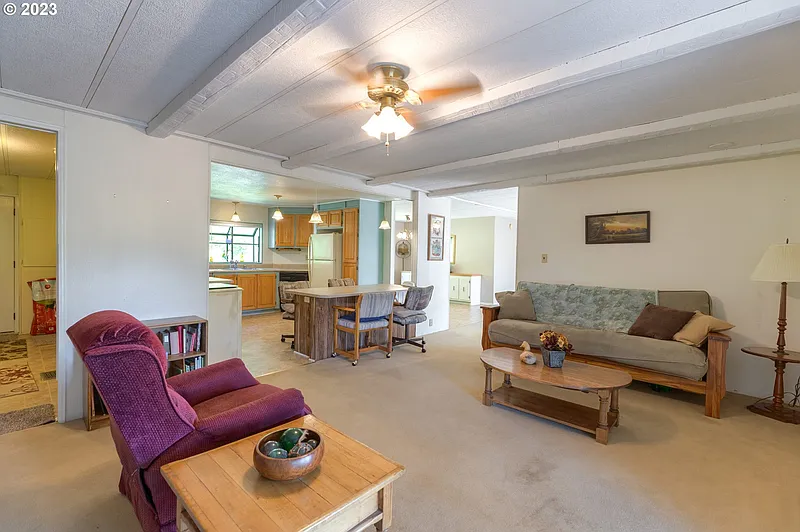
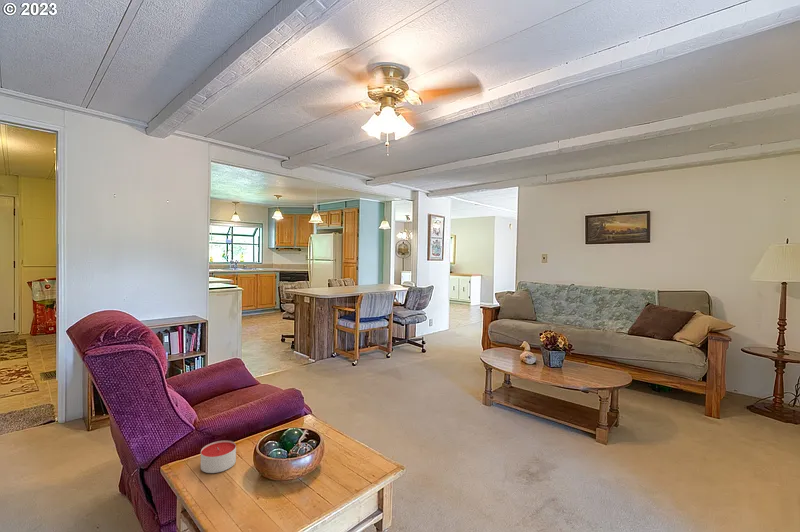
+ candle [200,440,237,474]
